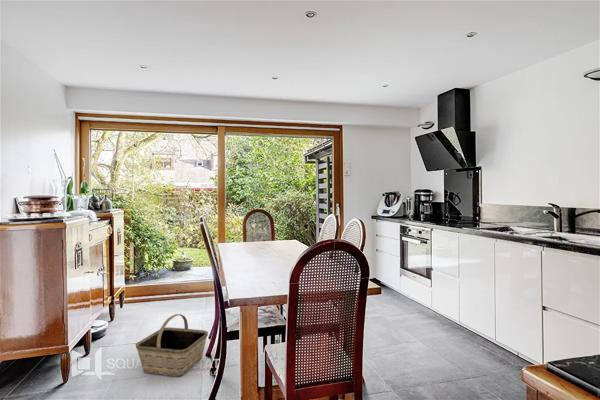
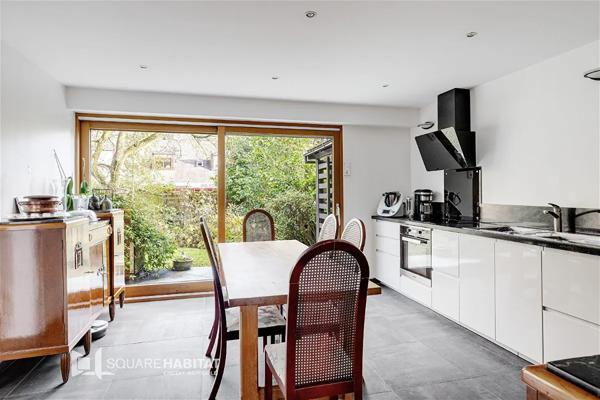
- basket [135,313,209,378]
